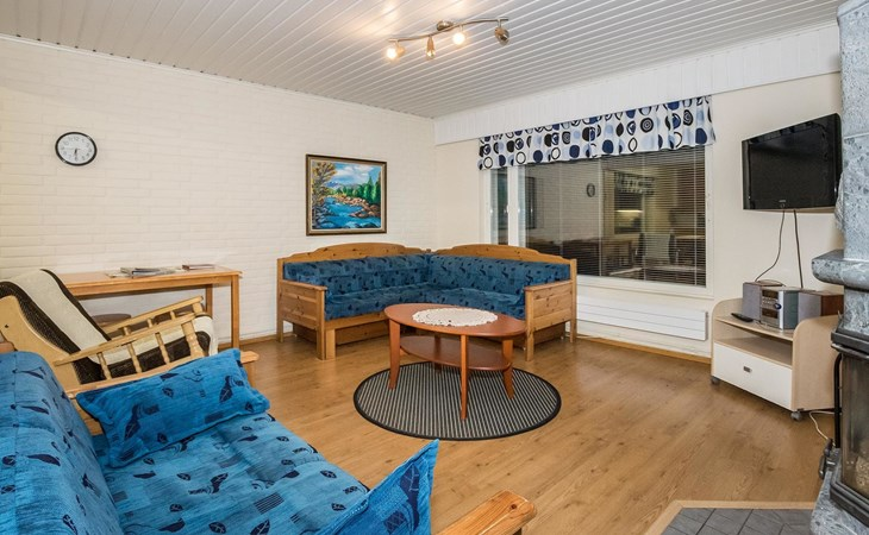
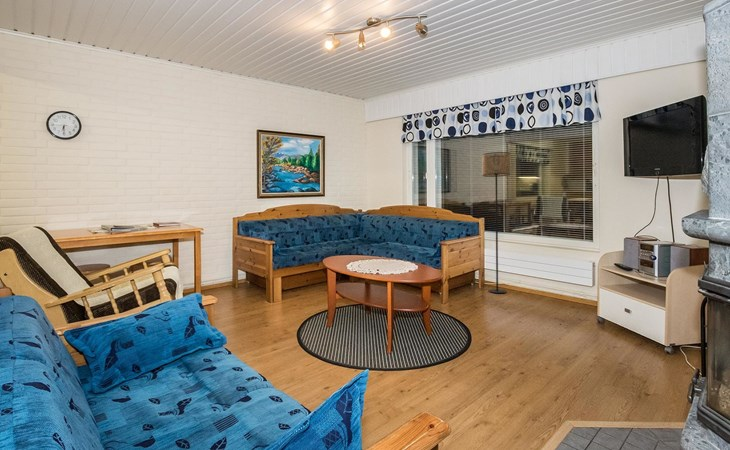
+ floor lamp [481,151,512,294]
